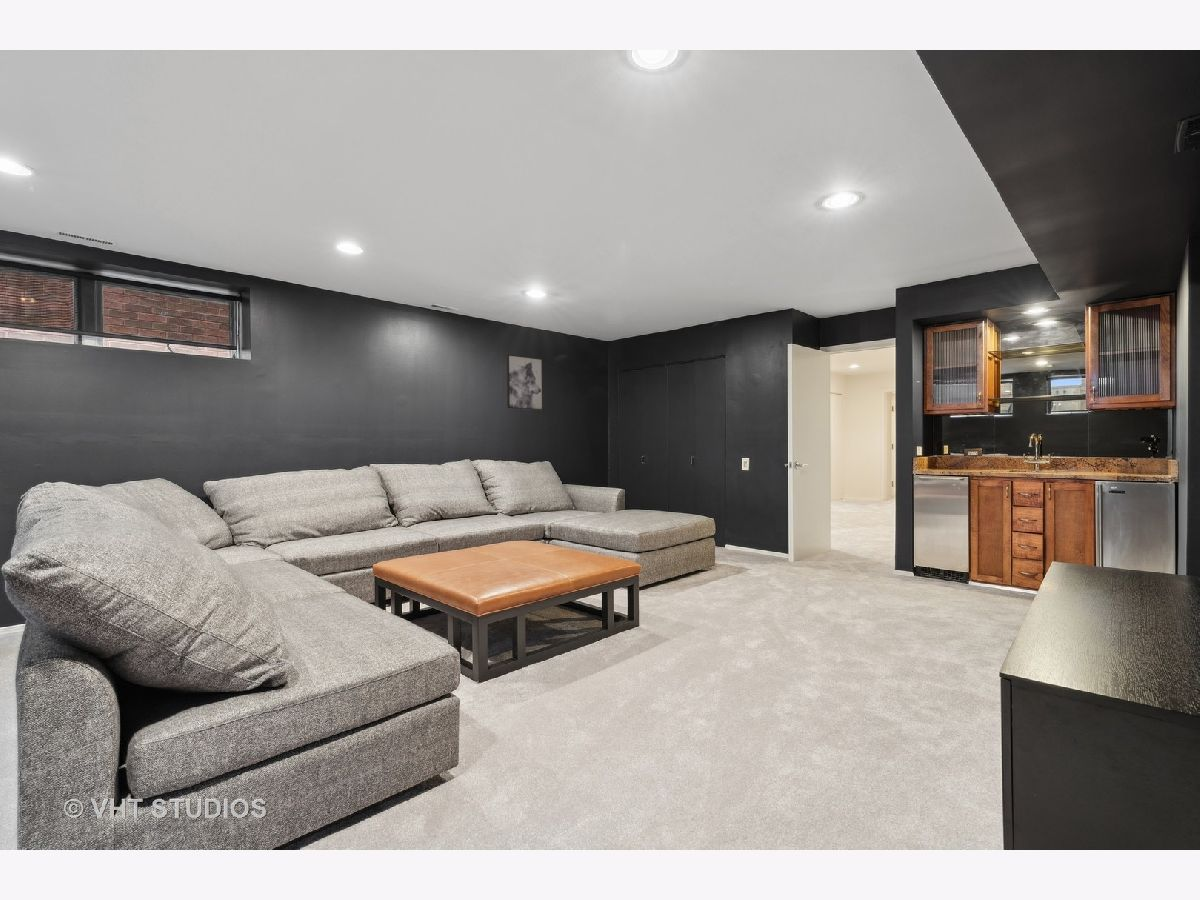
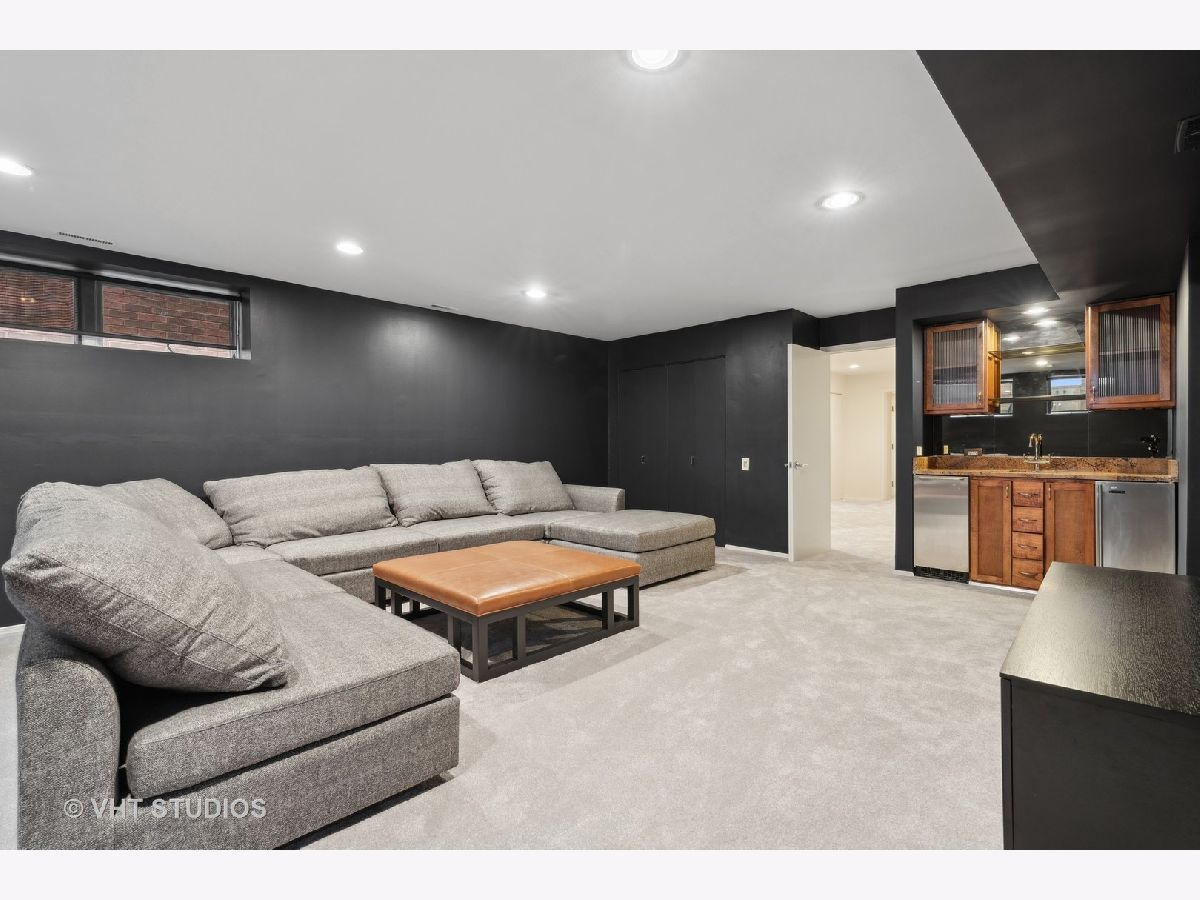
- wall art [506,353,544,411]
